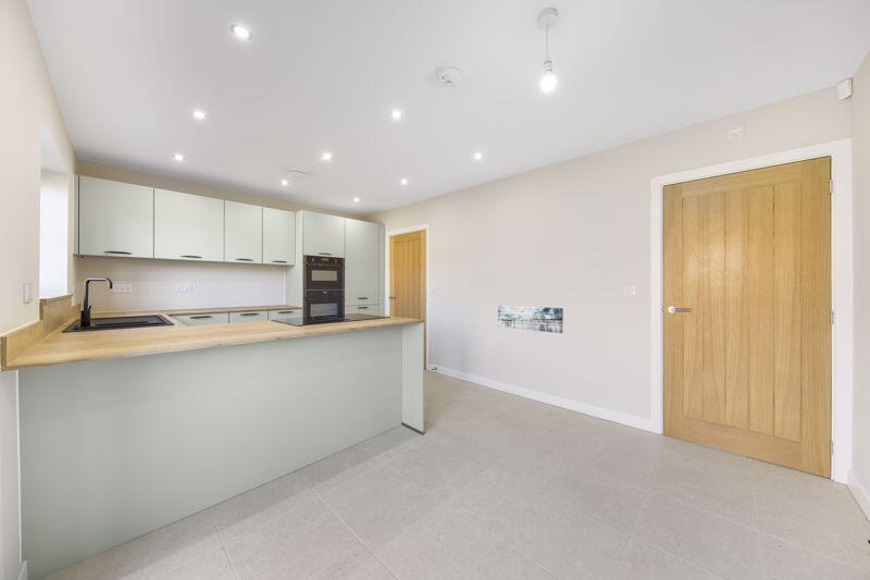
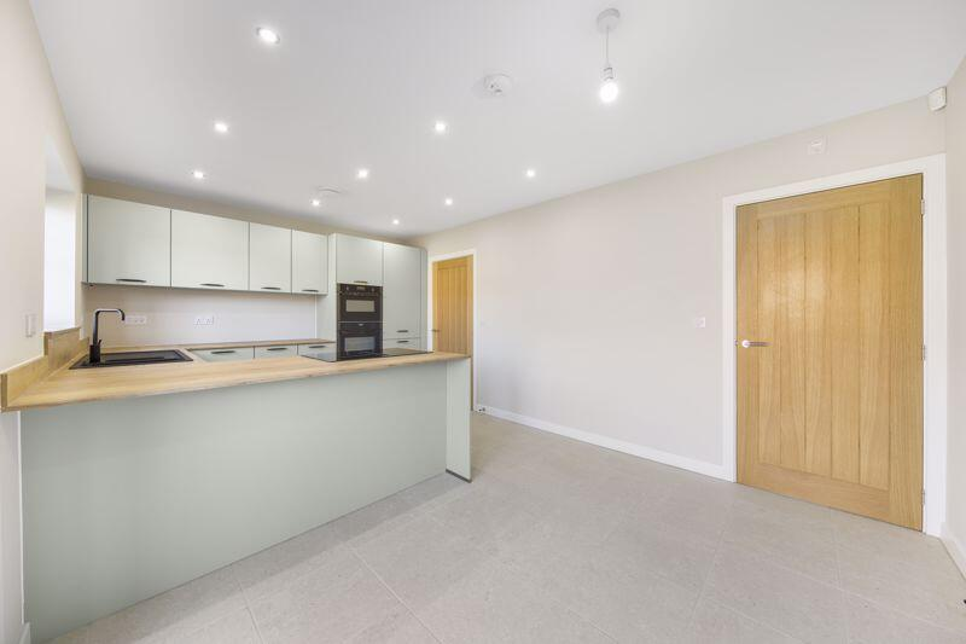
- wall art [497,305,564,334]
